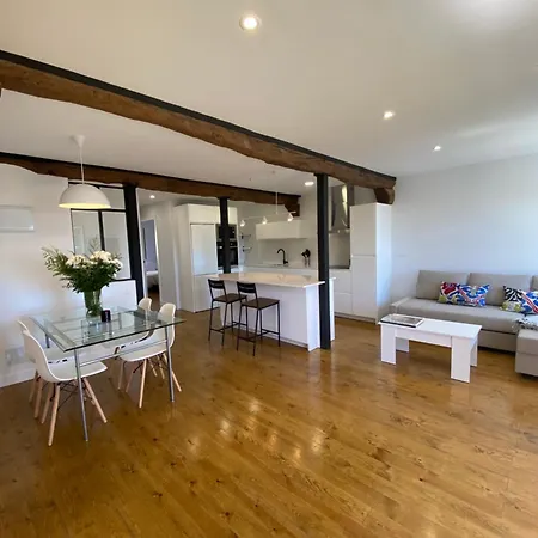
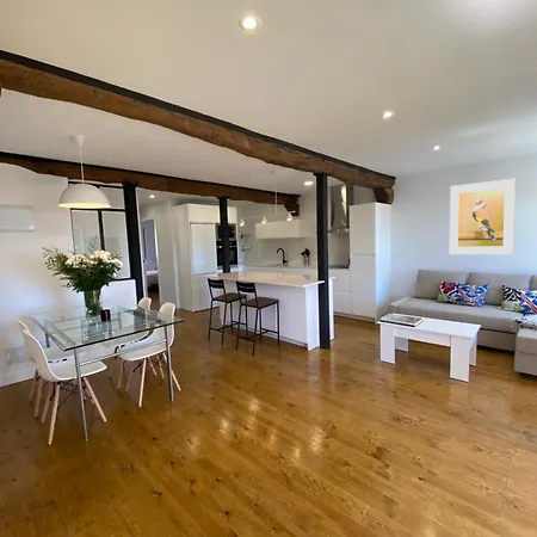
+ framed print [449,178,517,255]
